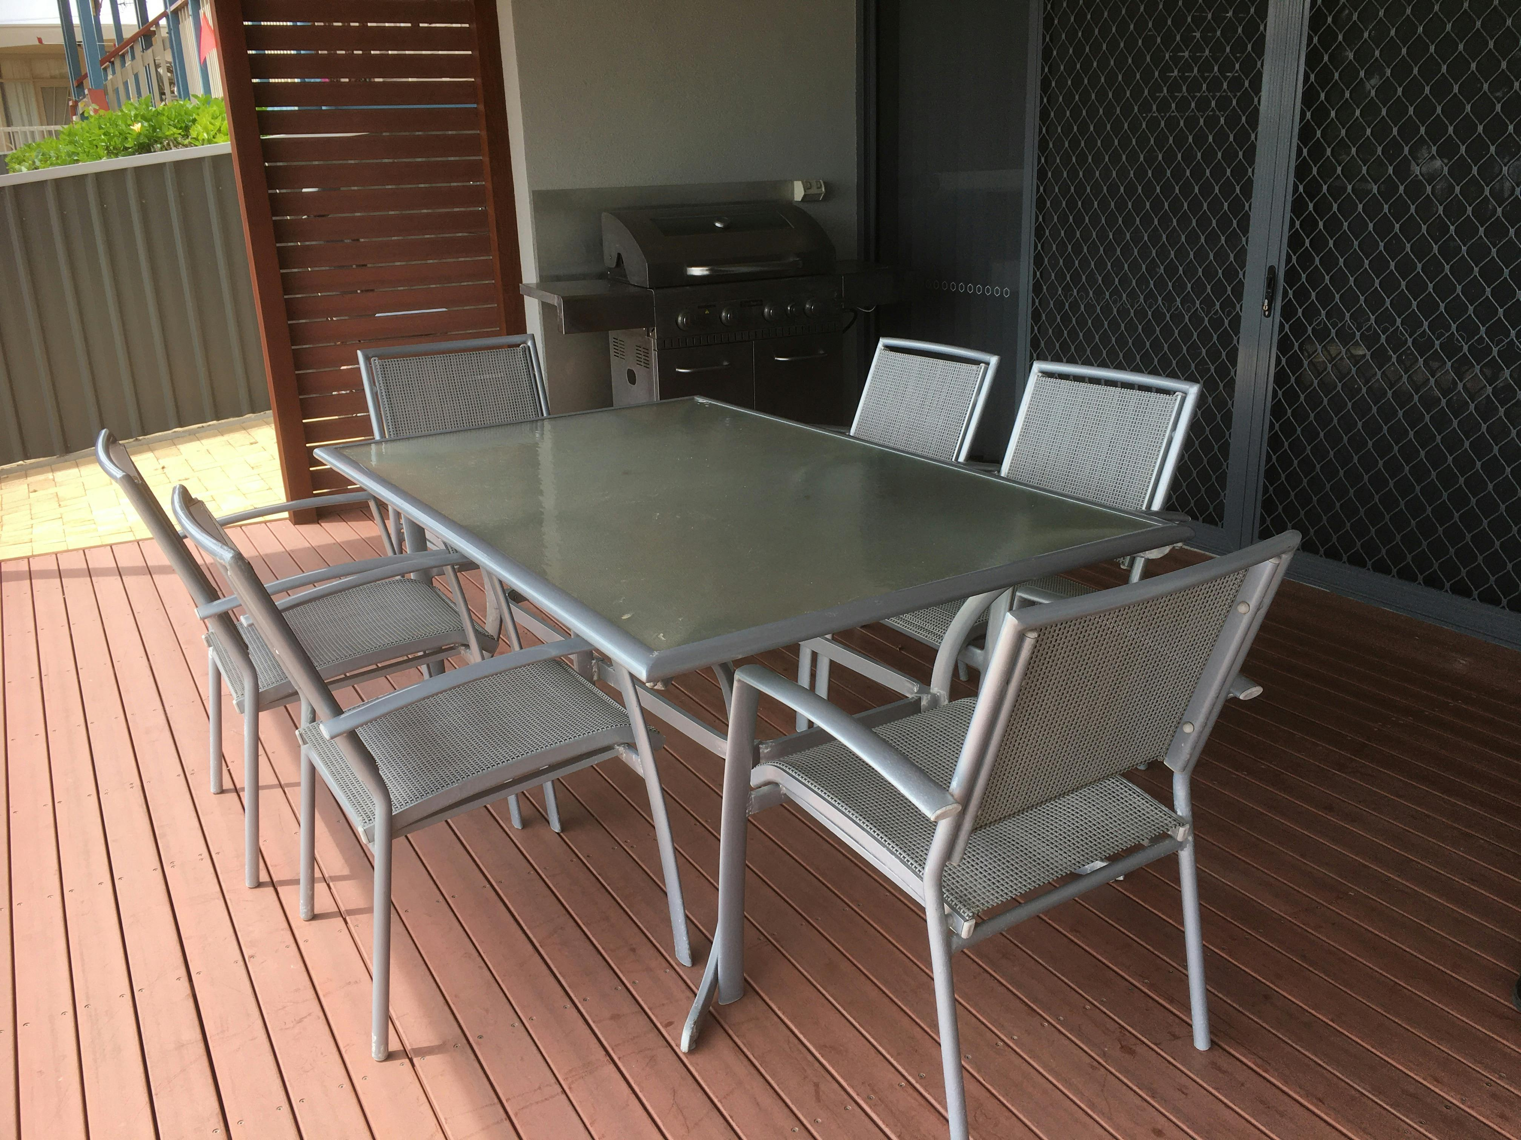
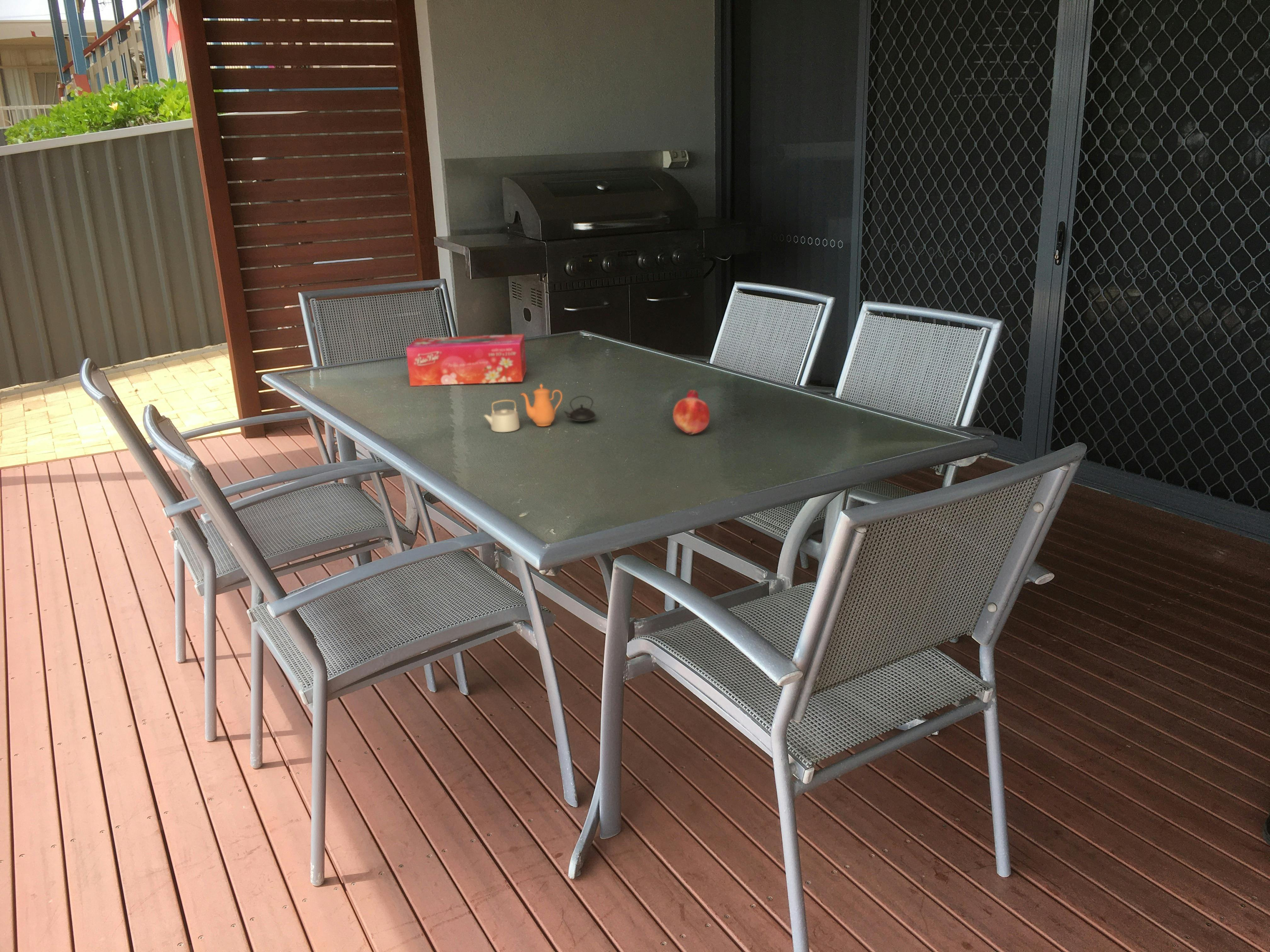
+ fruit [672,389,710,435]
+ teapot [483,383,597,433]
+ tissue box [406,334,527,387]
